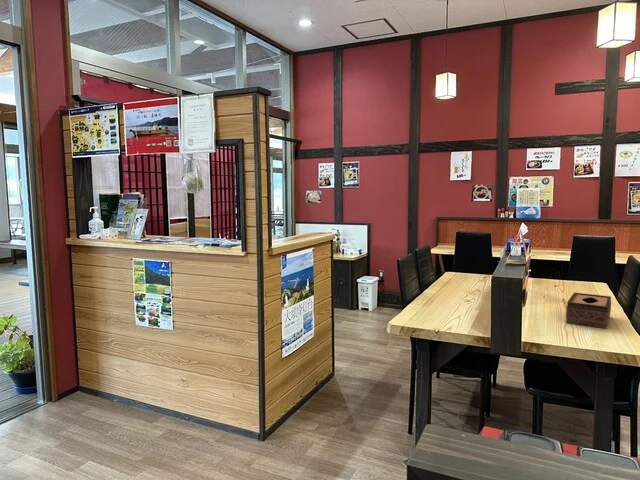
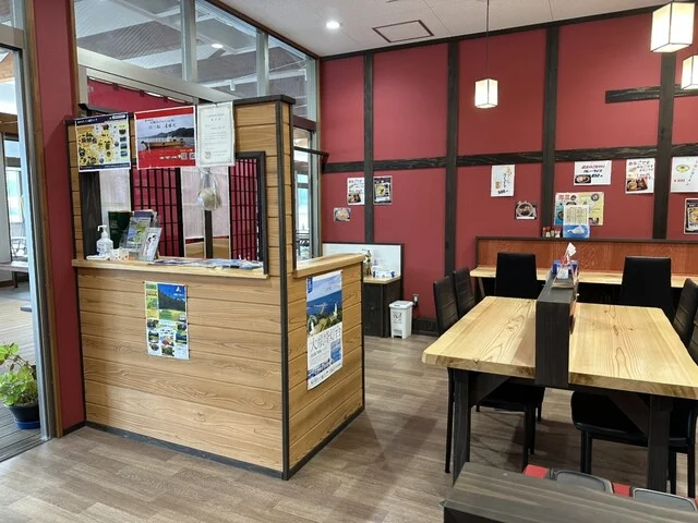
- tissue box [565,292,612,330]
